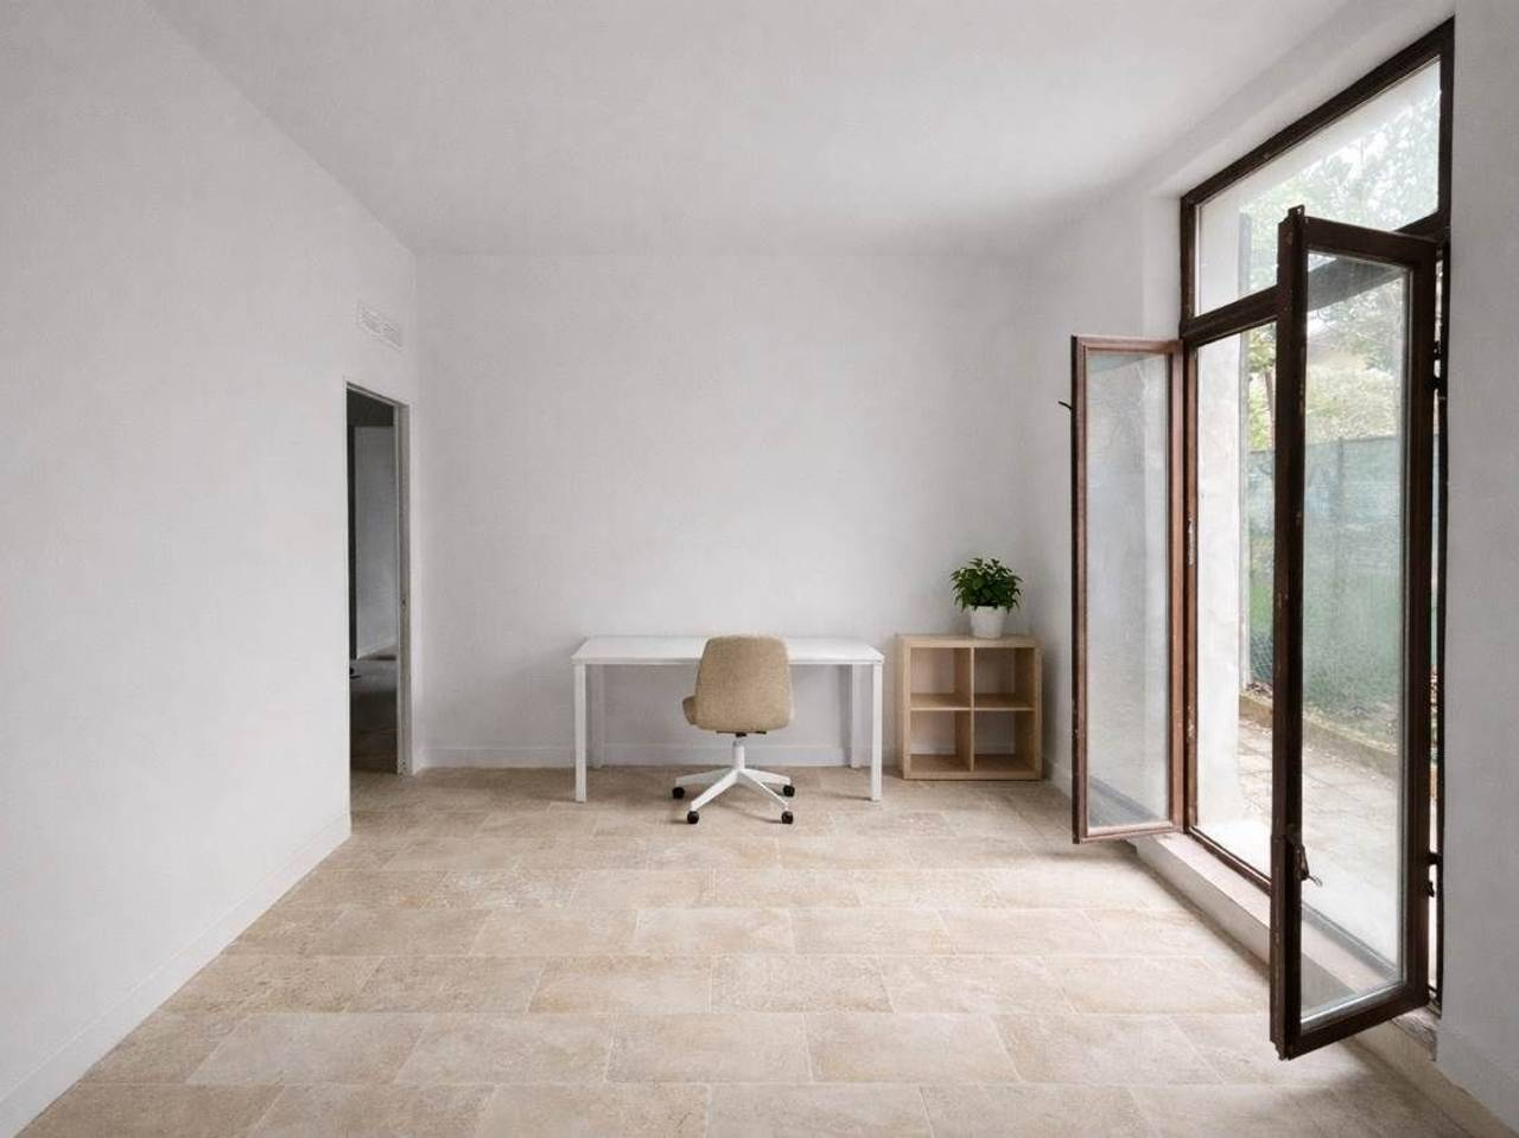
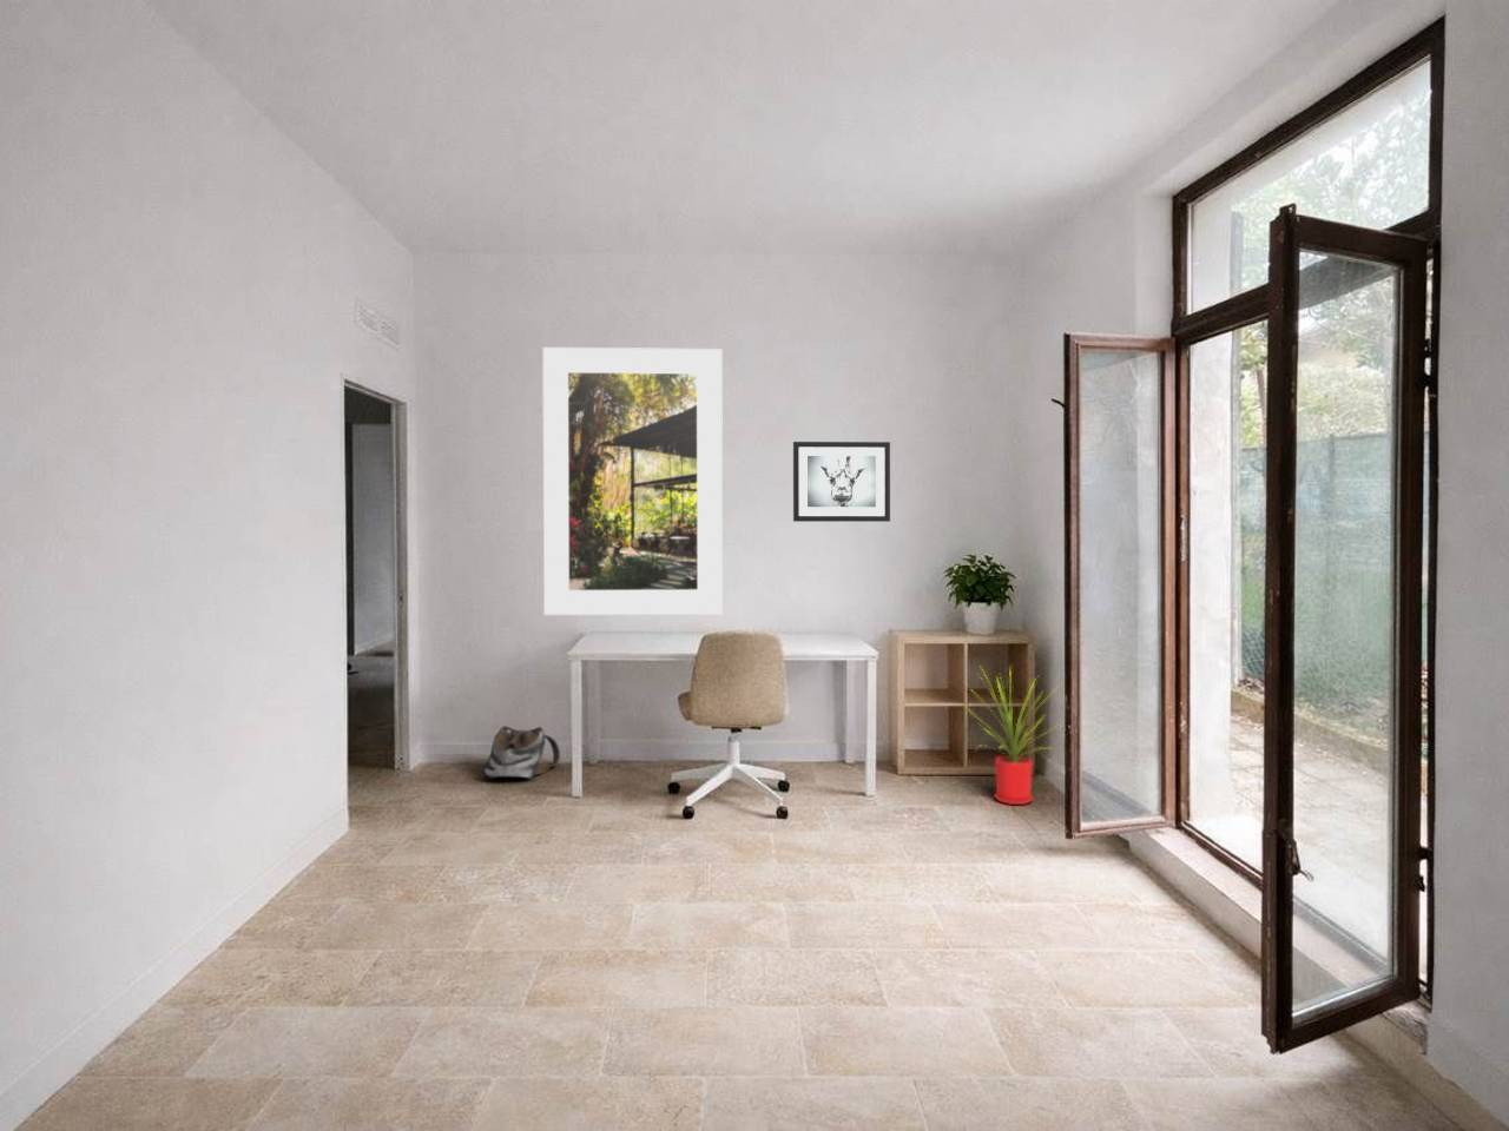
+ house plant [961,663,1065,805]
+ backpack [482,725,561,779]
+ wall art [793,441,891,523]
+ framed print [541,347,724,617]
